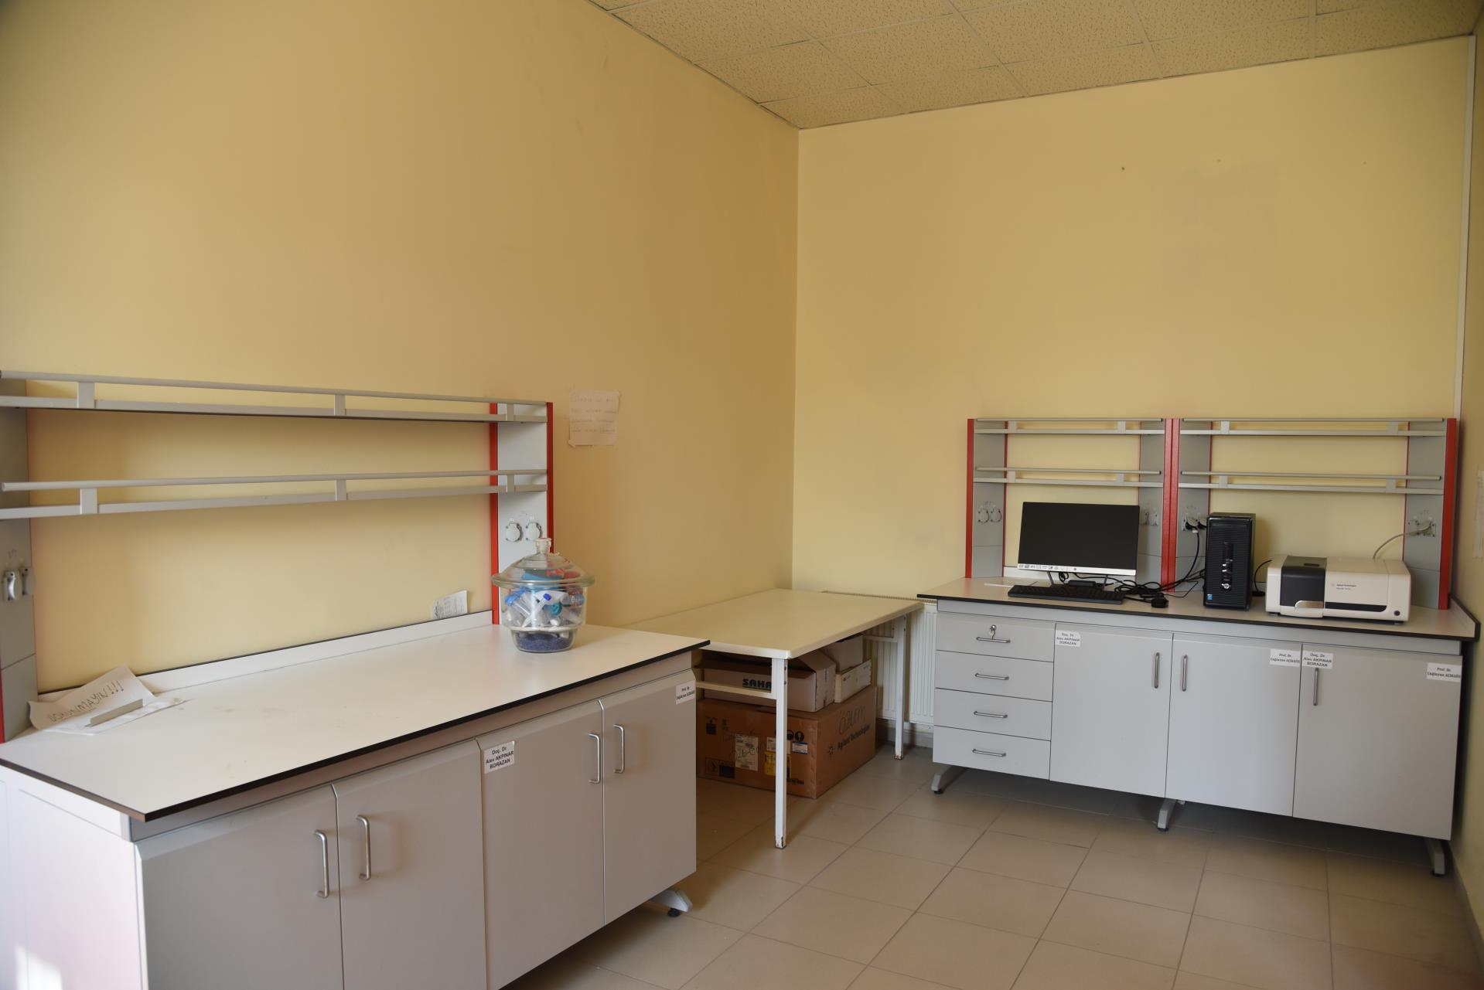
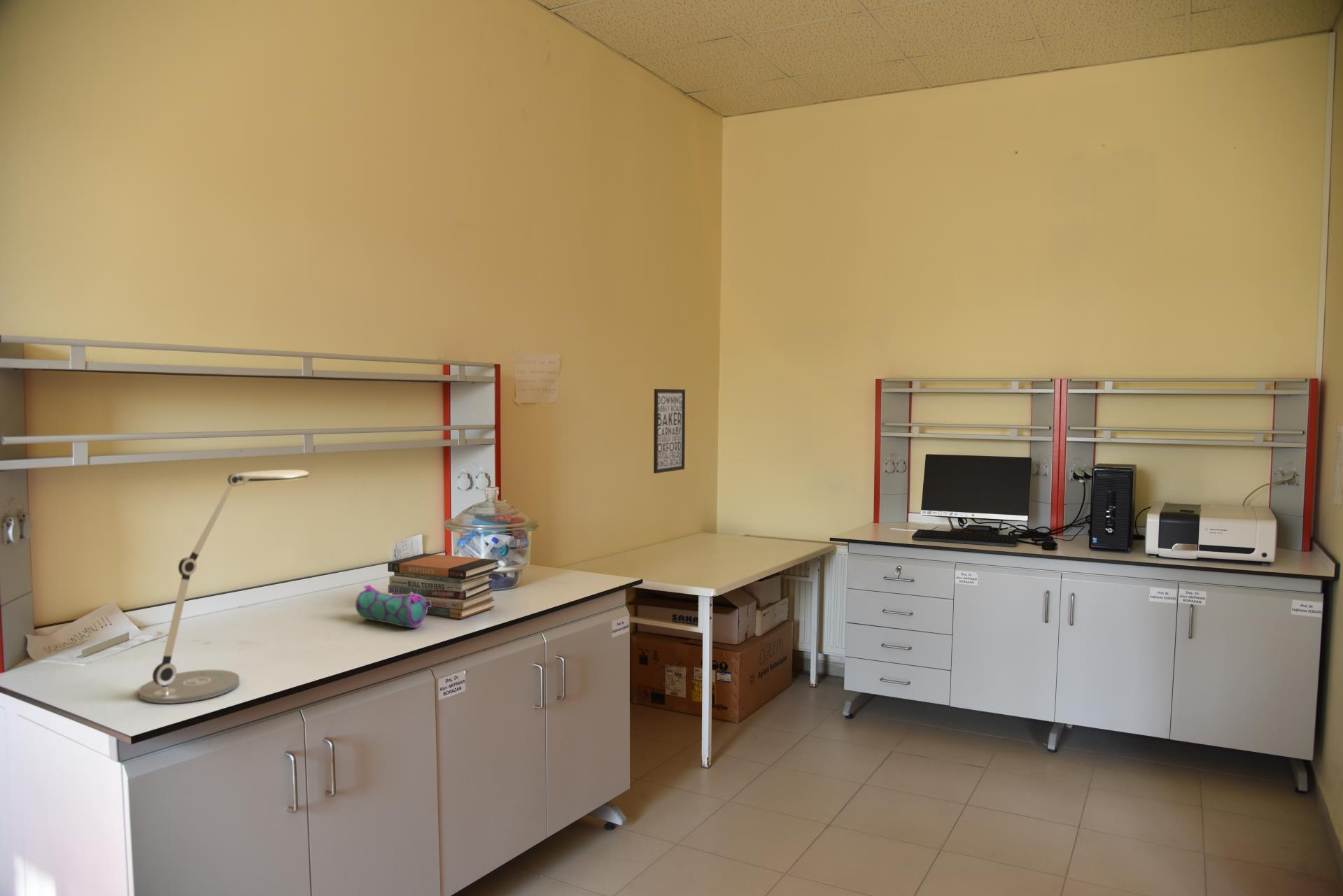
+ wall art [653,388,686,474]
+ pencil case [355,584,431,629]
+ desk lamp [139,469,310,704]
+ book stack [387,553,499,620]
